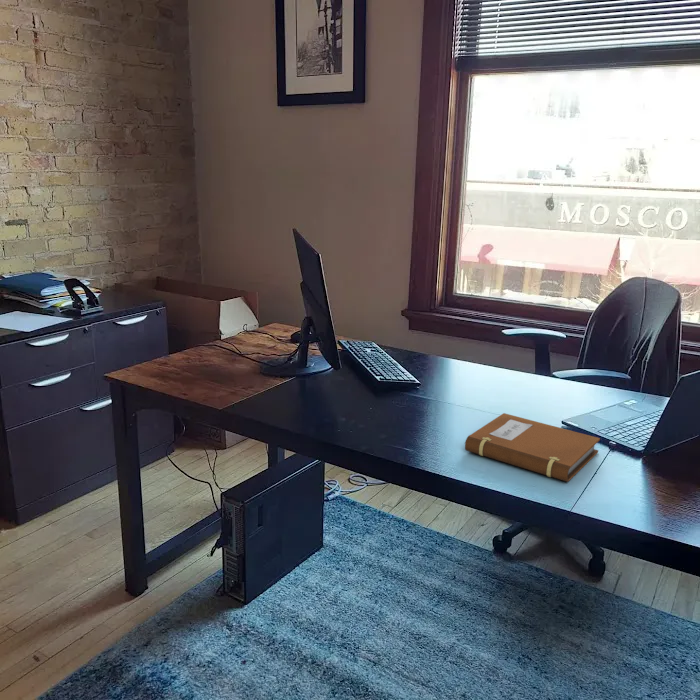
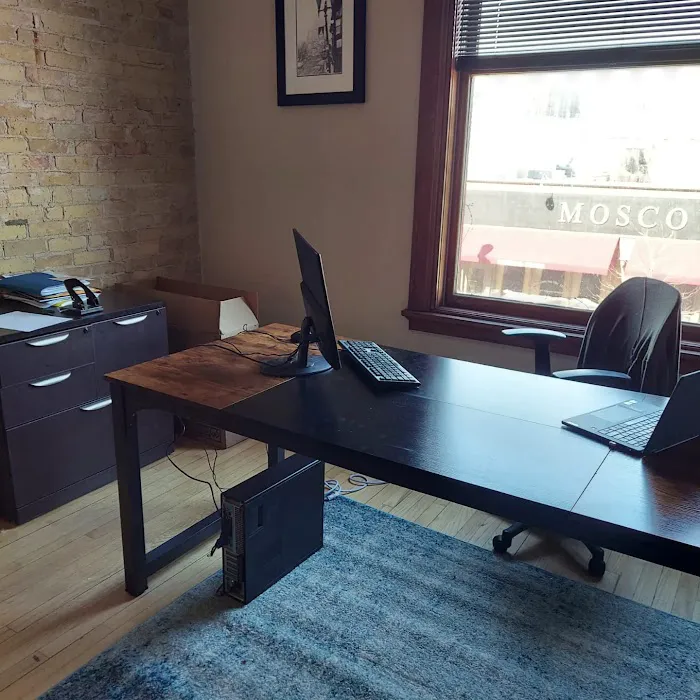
- notebook [464,412,601,483]
